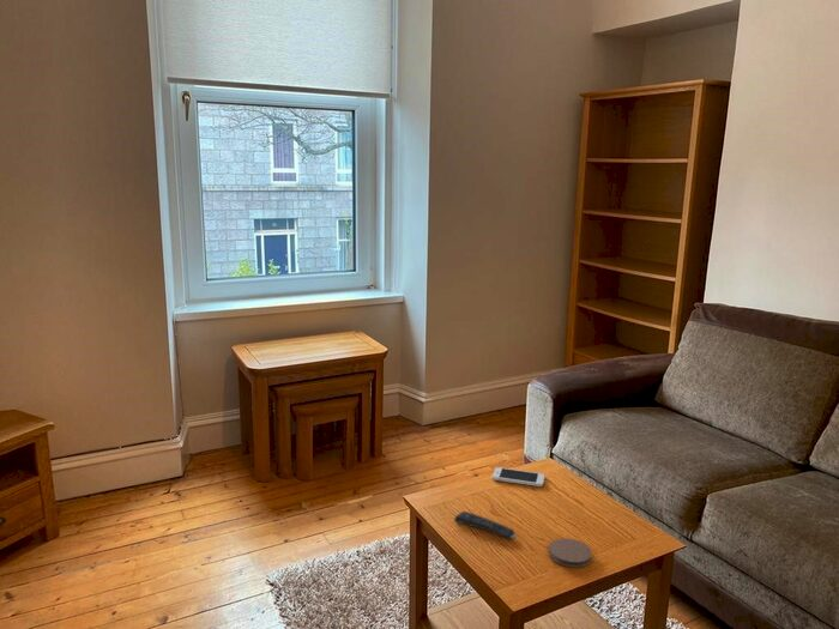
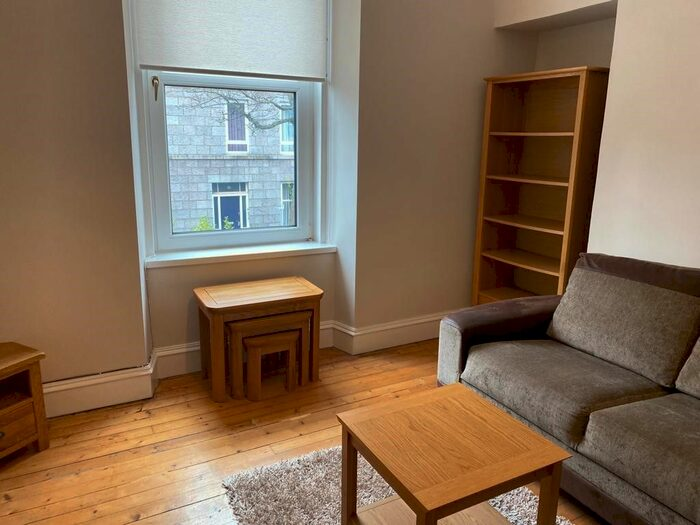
- remote control [453,510,518,540]
- smartphone [491,466,545,488]
- coaster [548,537,593,569]
